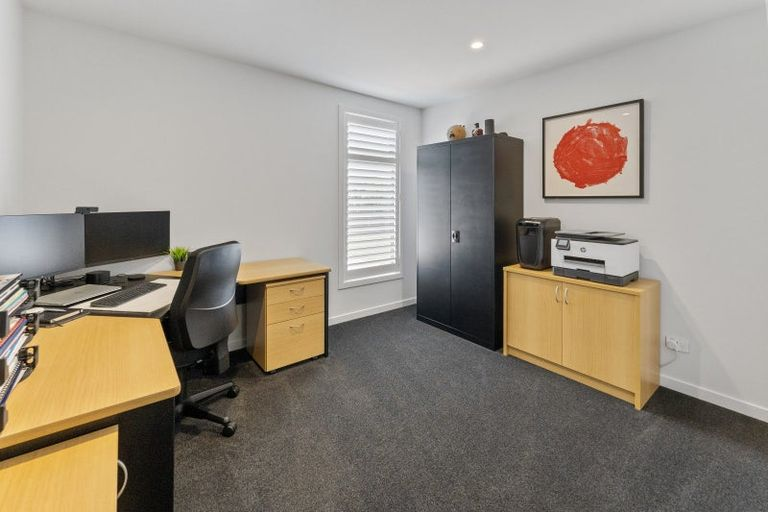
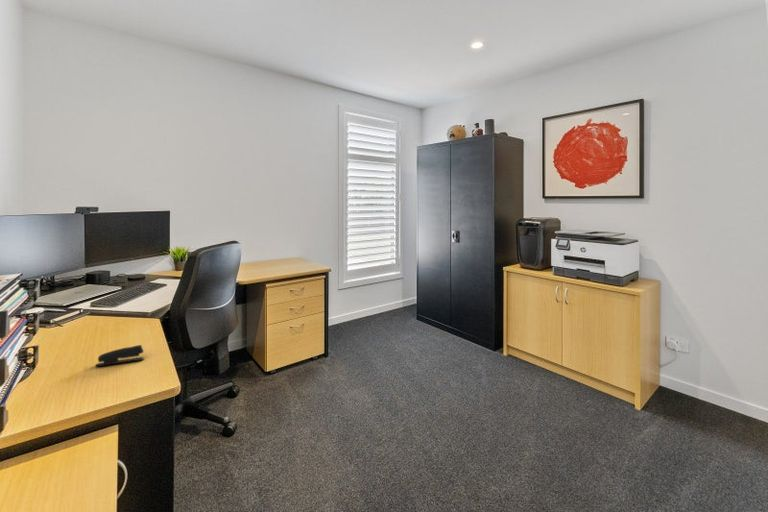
+ stapler [94,344,145,367]
